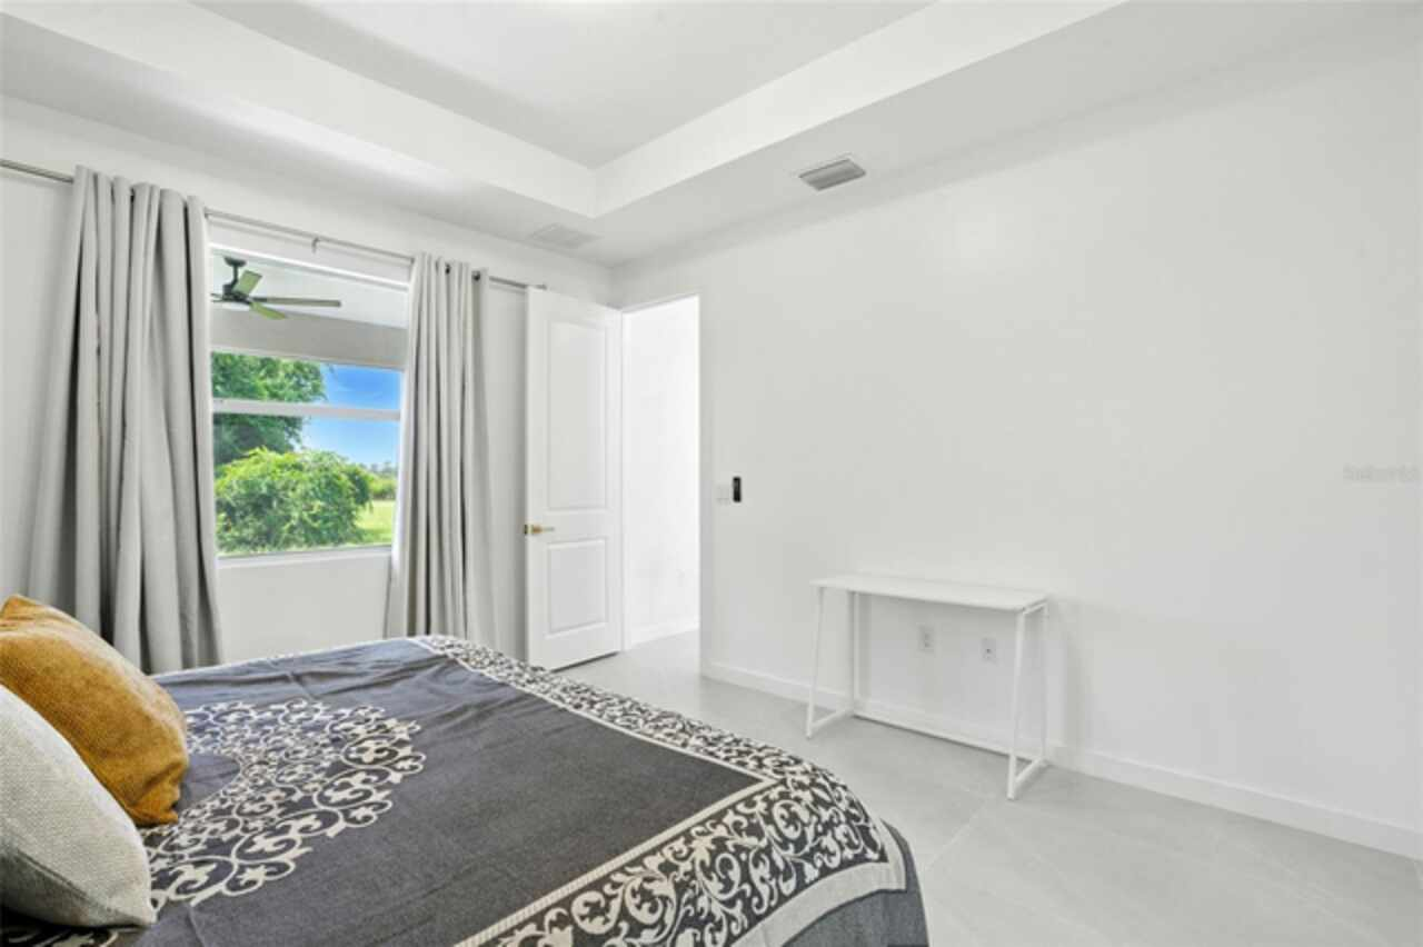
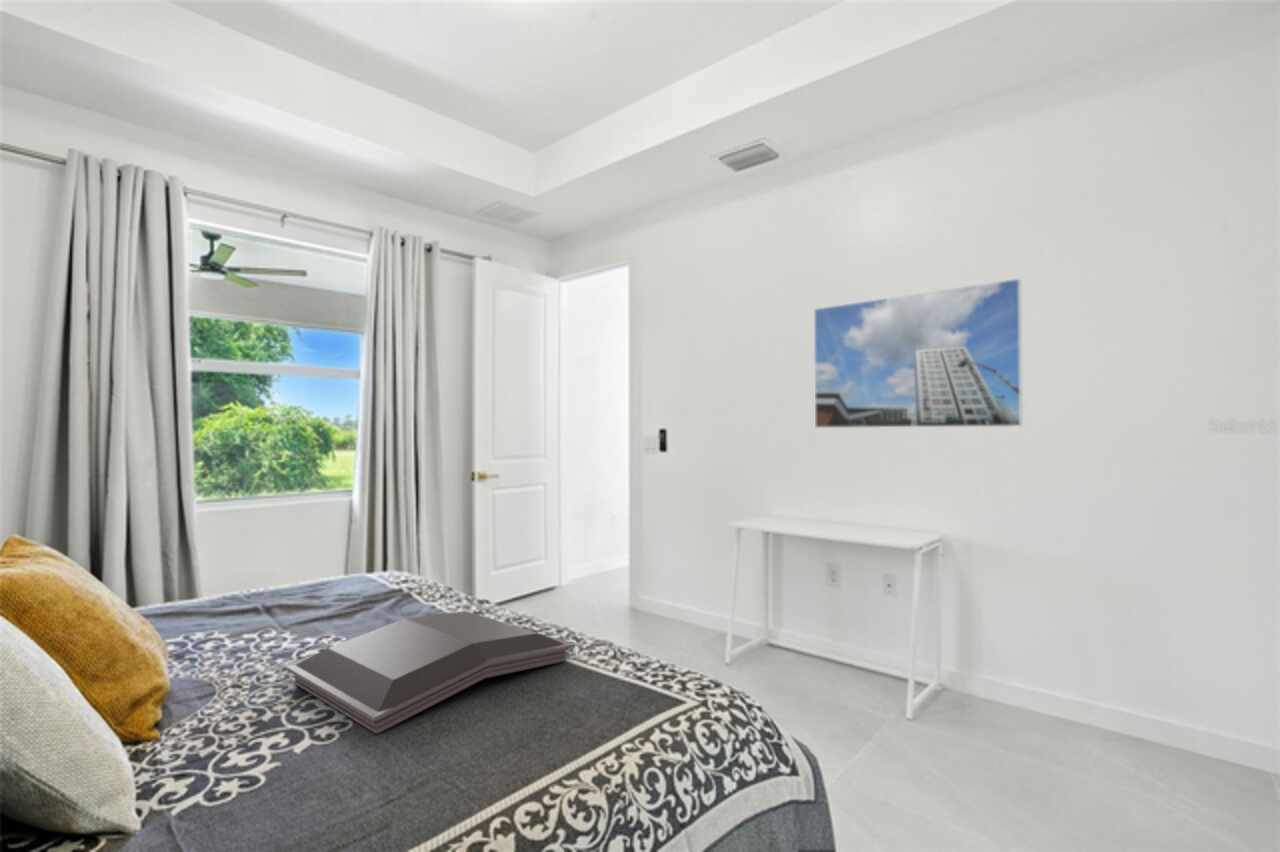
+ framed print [813,277,1024,429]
+ serving tray [283,611,576,735]
